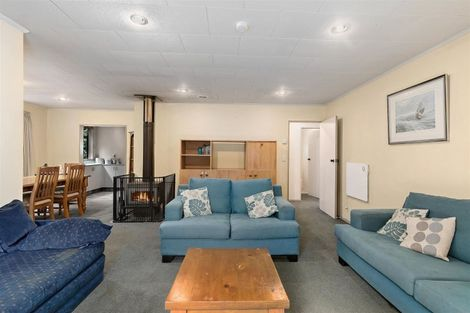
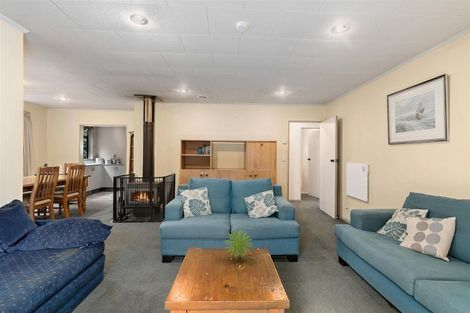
+ plant [223,226,254,261]
